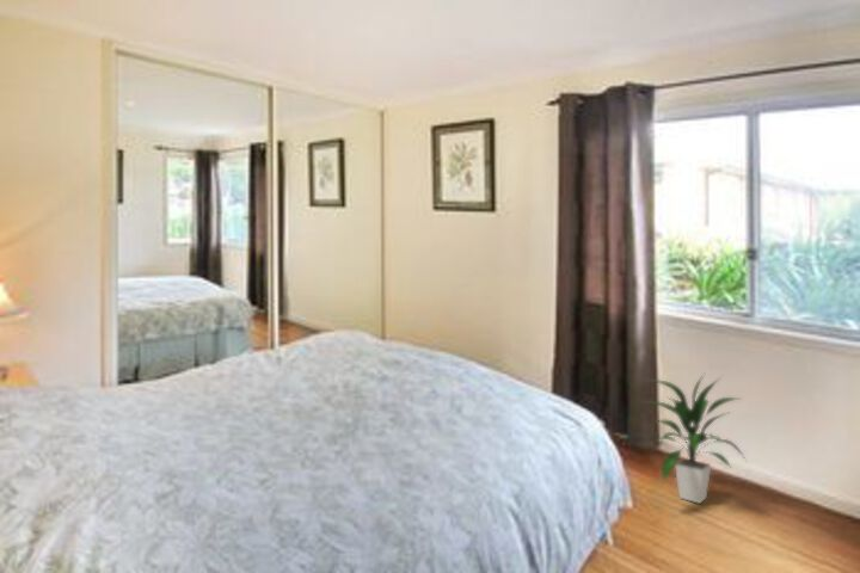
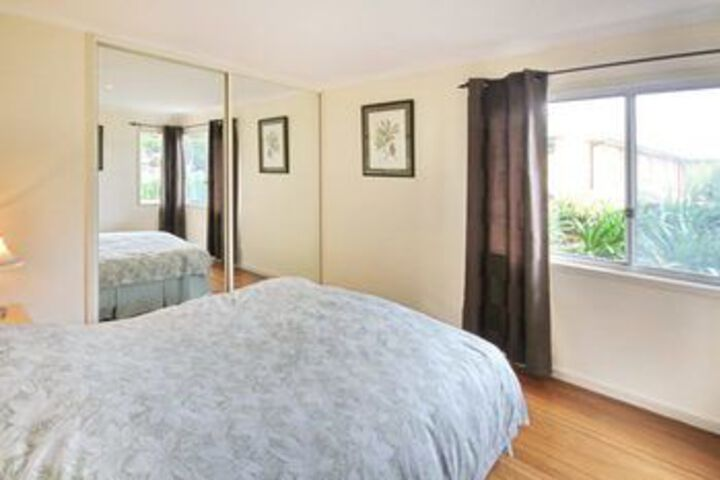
- indoor plant [643,372,748,505]
